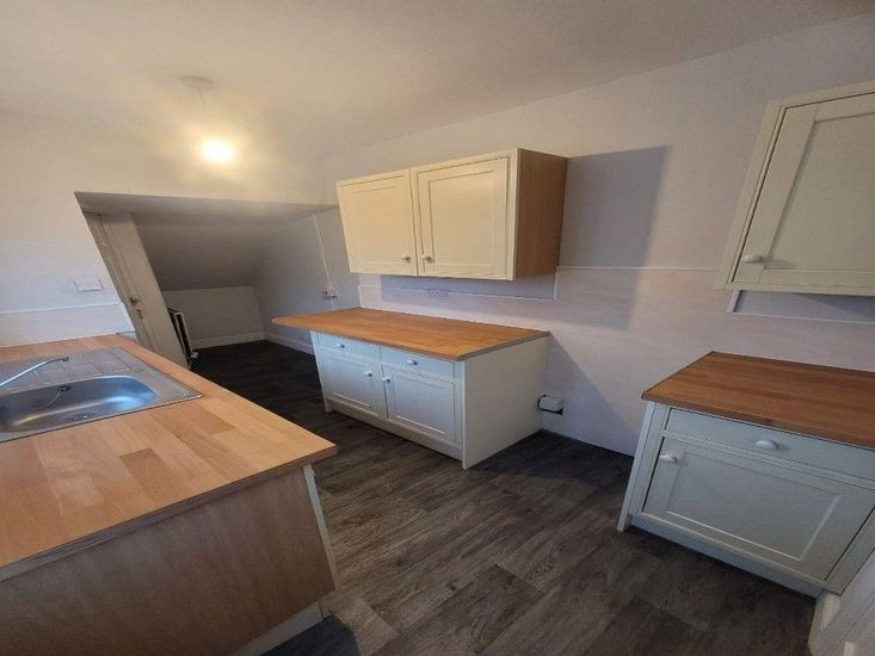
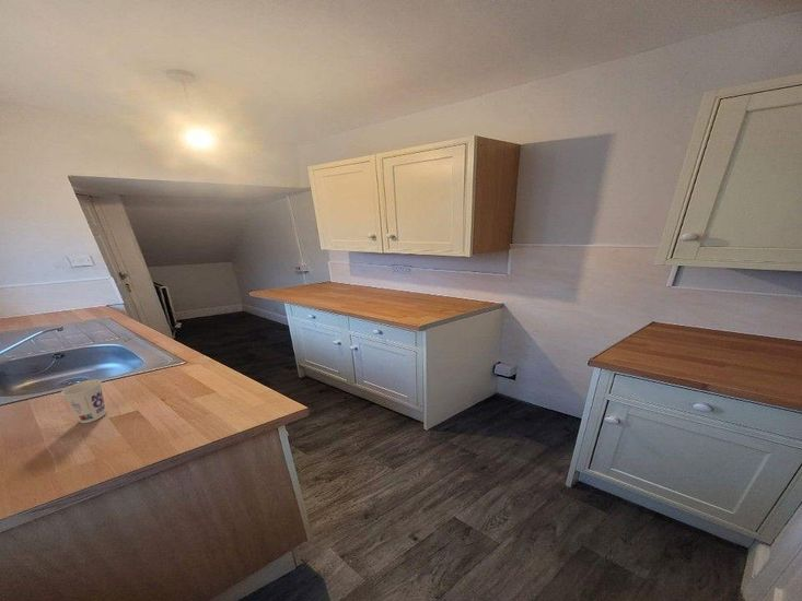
+ cup [60,378,107,424]
